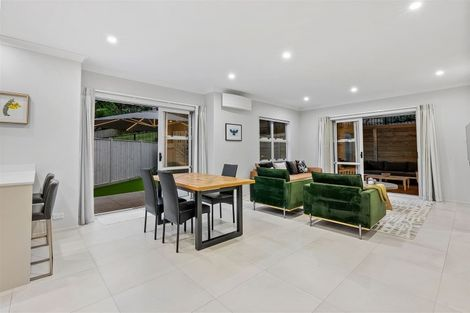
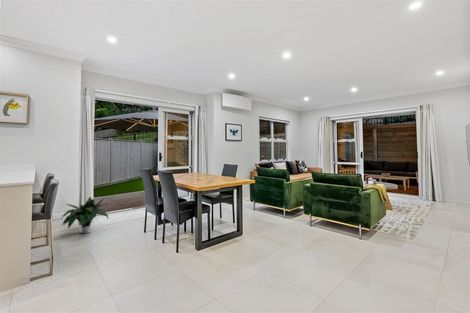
+ potted plant [60,196,110,234]
